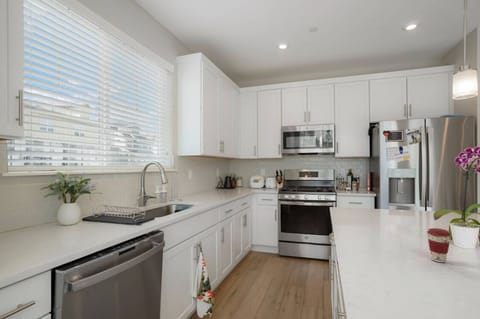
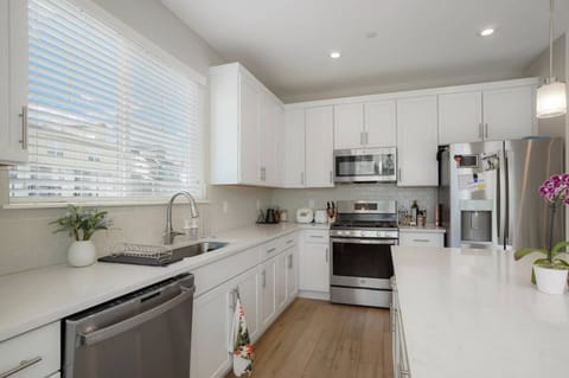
- coffee cup [426,227,452,264]
